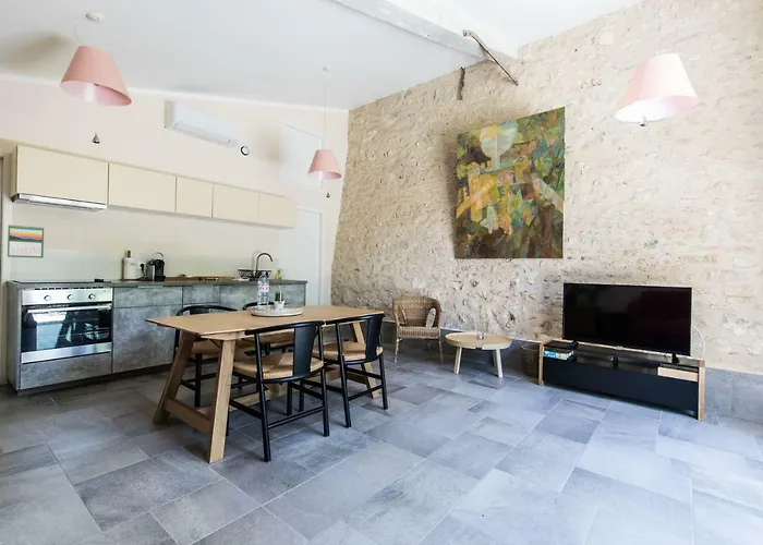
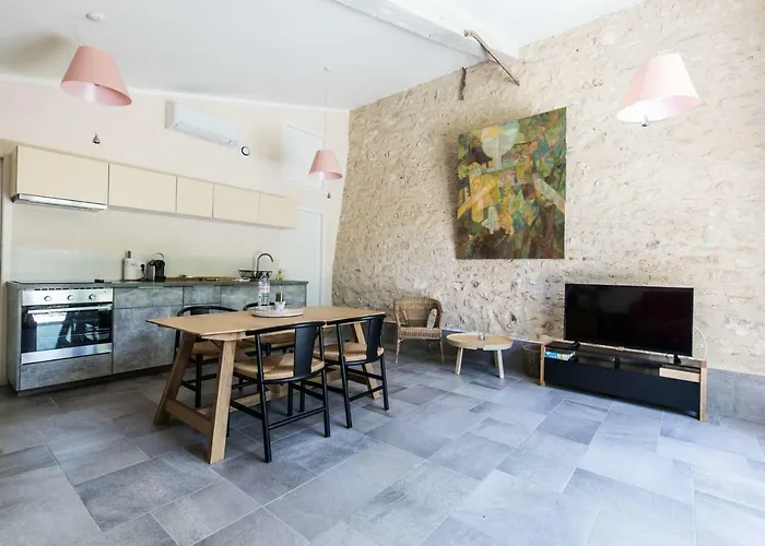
- calendar [7,223,45,259]
